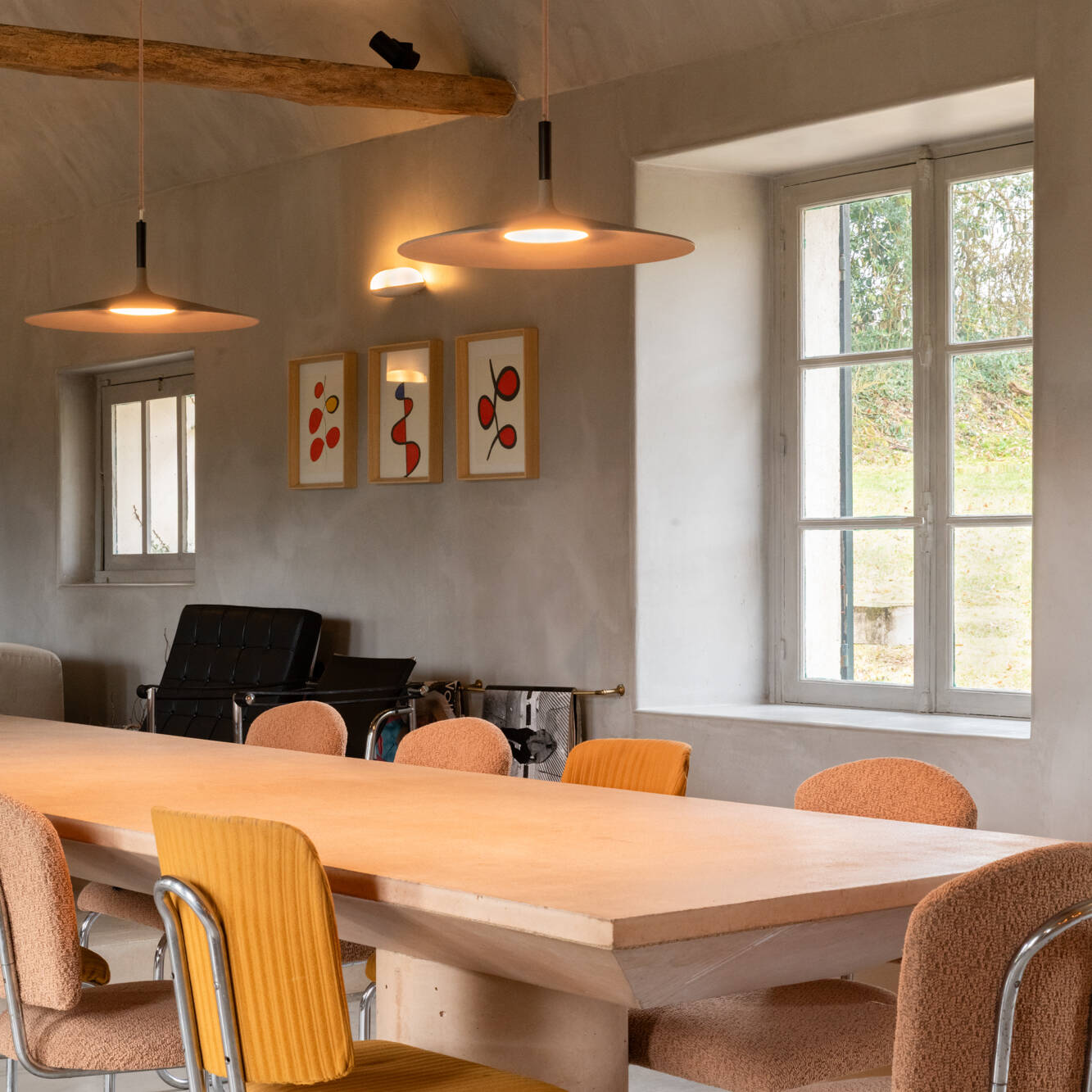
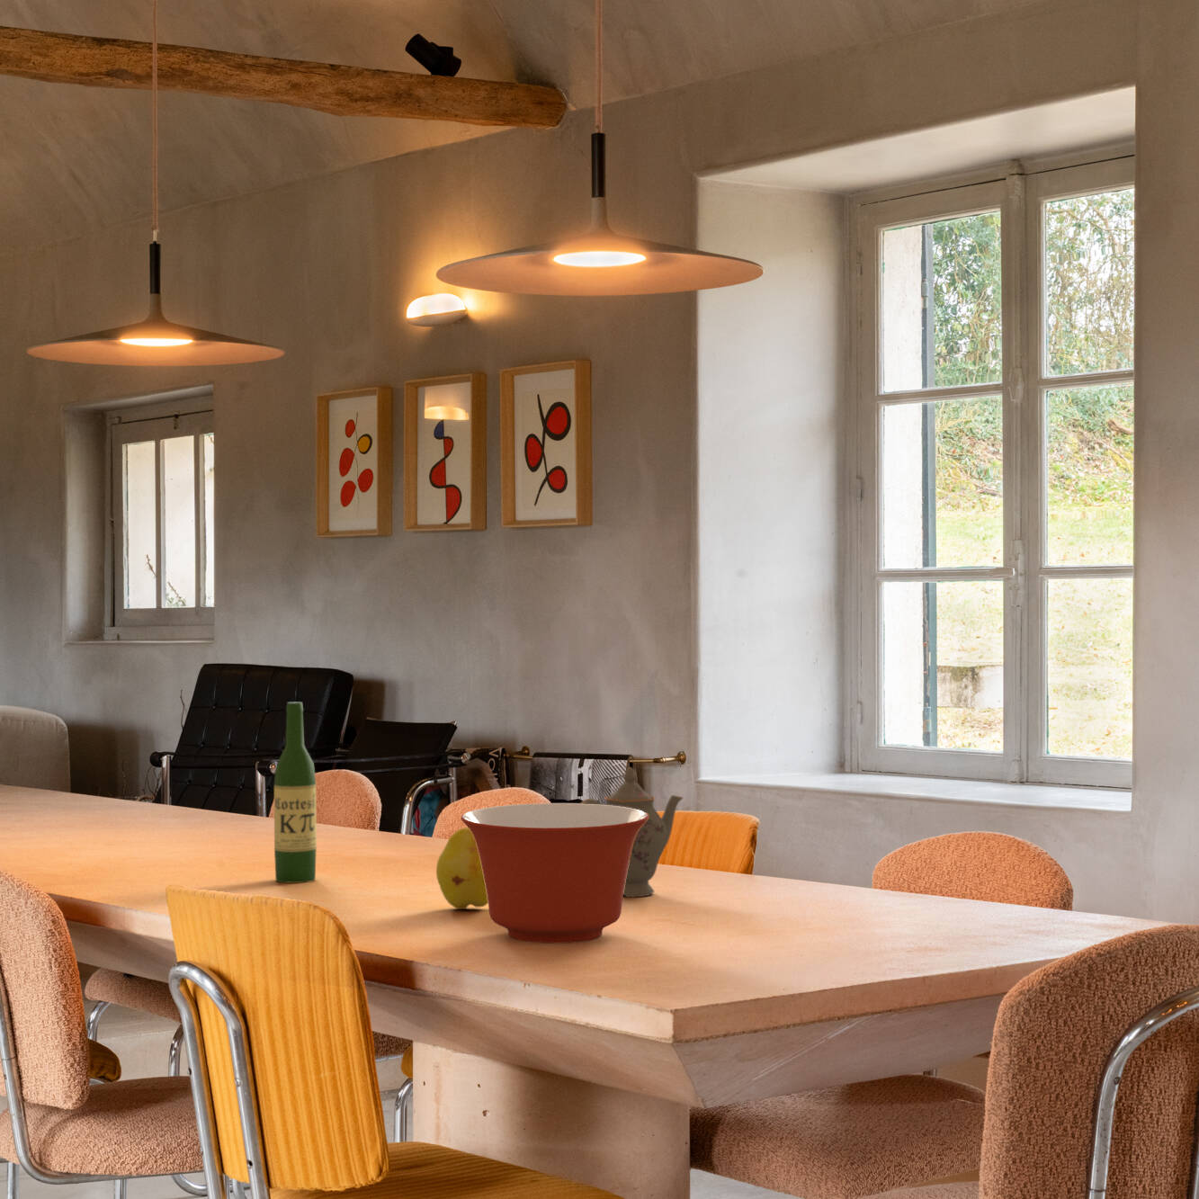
+ chinaware [580,766,684,898]
+ wine bottle [273,702,317,884]
+ mixing bowl [460,803,649,943]
+ fruit [435,827,489,910]
